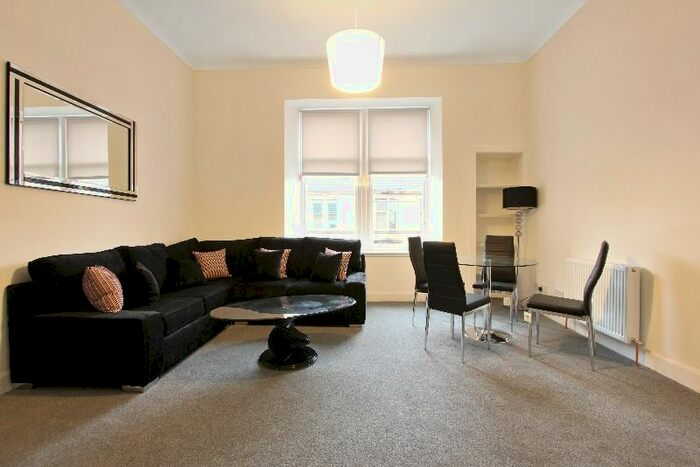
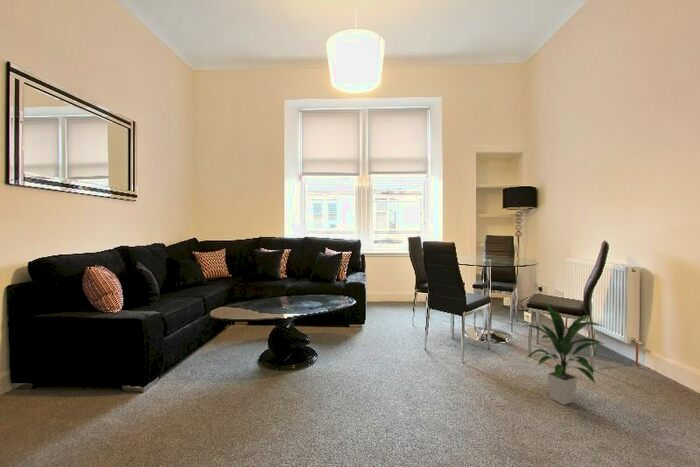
+ indoor plant [522,302,606,406]
